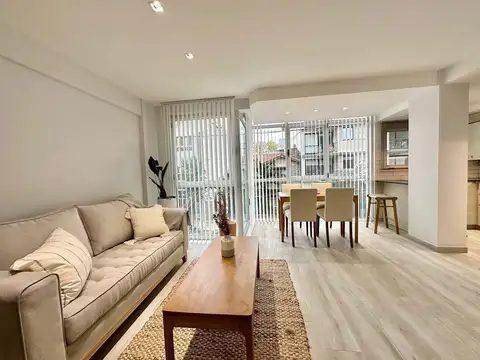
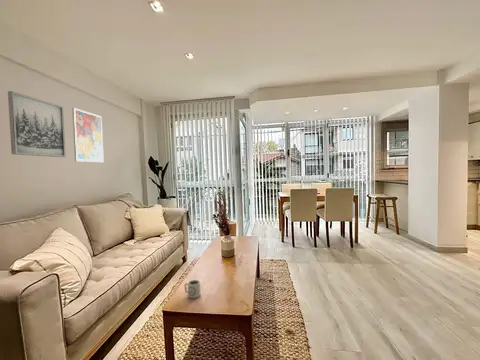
+ wall art [71,107,105,163]
+ wall art [7,90,67,158]
+ cup [183,279,201,299]
